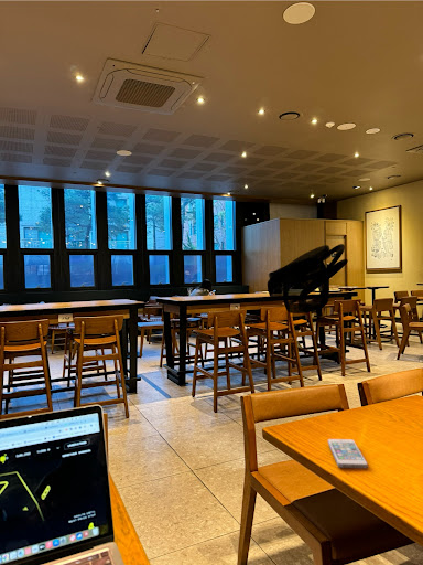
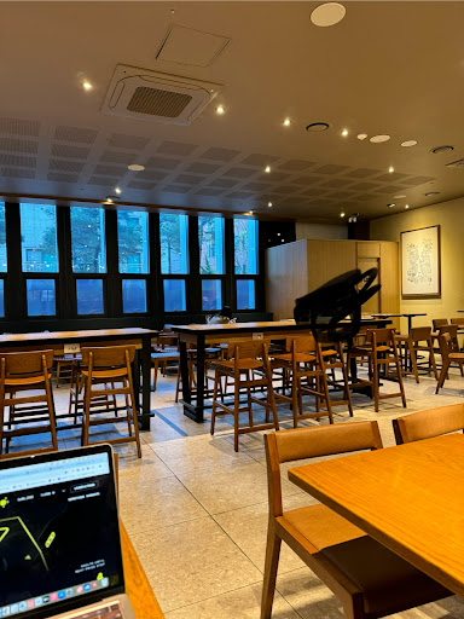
- smartphone [327,438,369,469]
